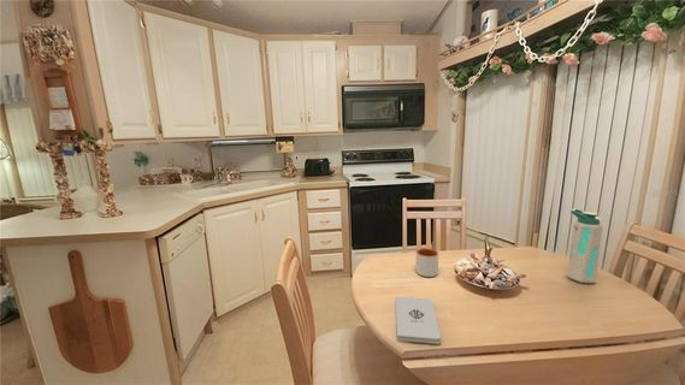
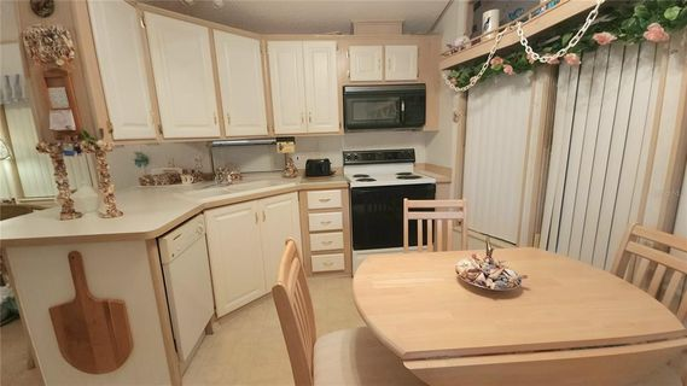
- mug [415,247,439,278]
- notepad [395,296,442,345]
- water bottle [566,207,604,284]
